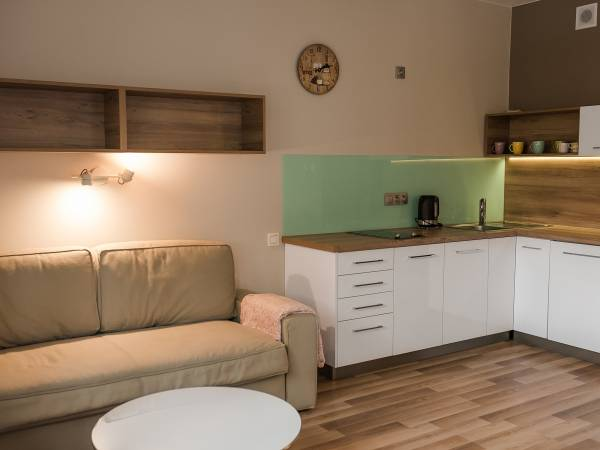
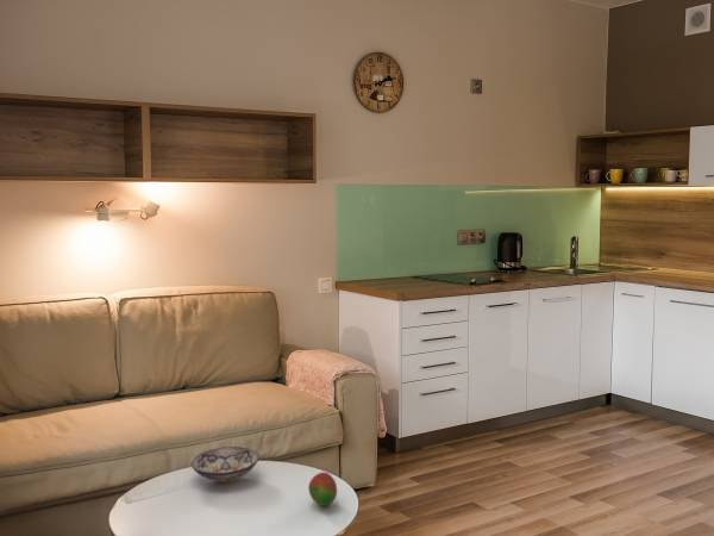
+ fruit [307,470,338,507]
+ bowl [189,445,261,484]
